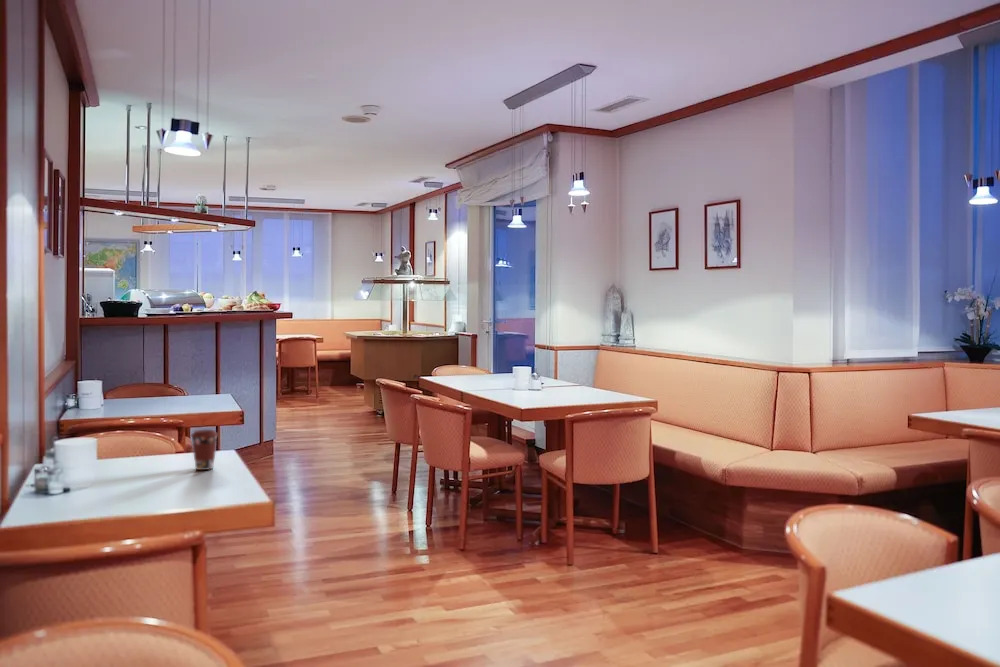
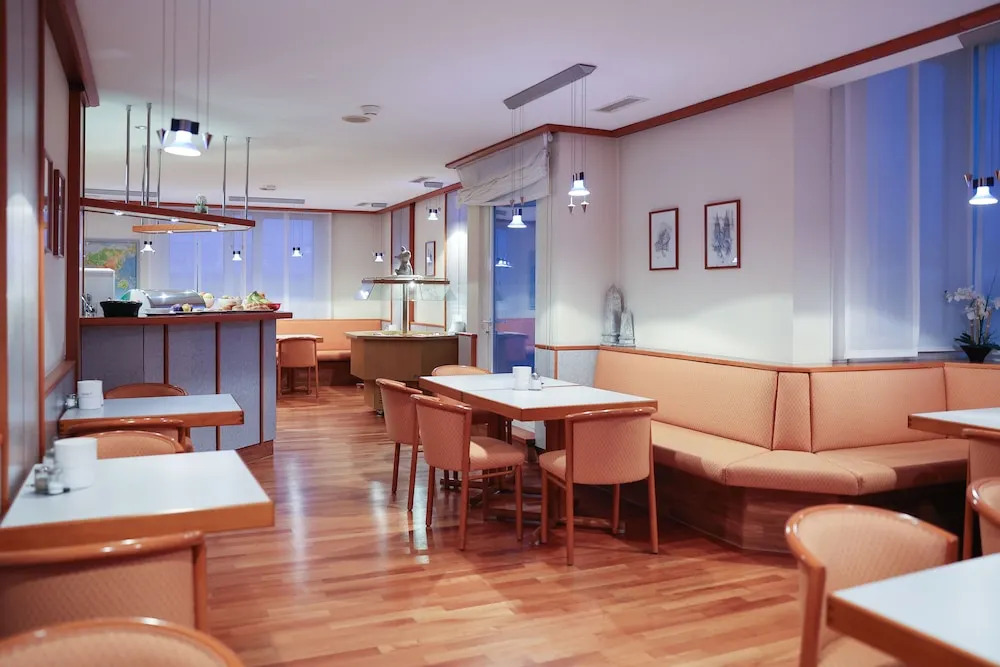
- coffee cup [190,429,219,471]
